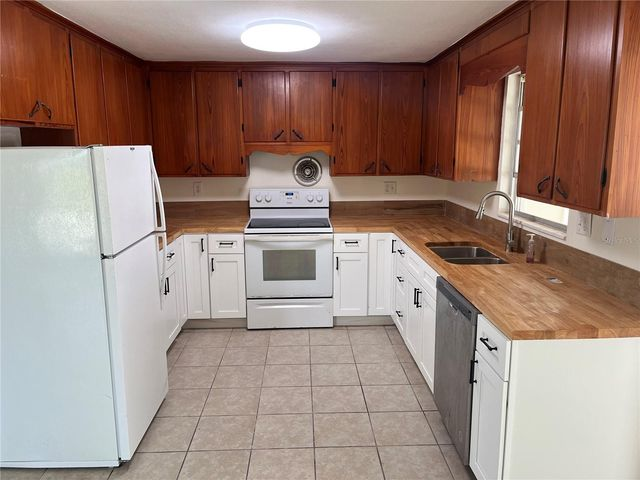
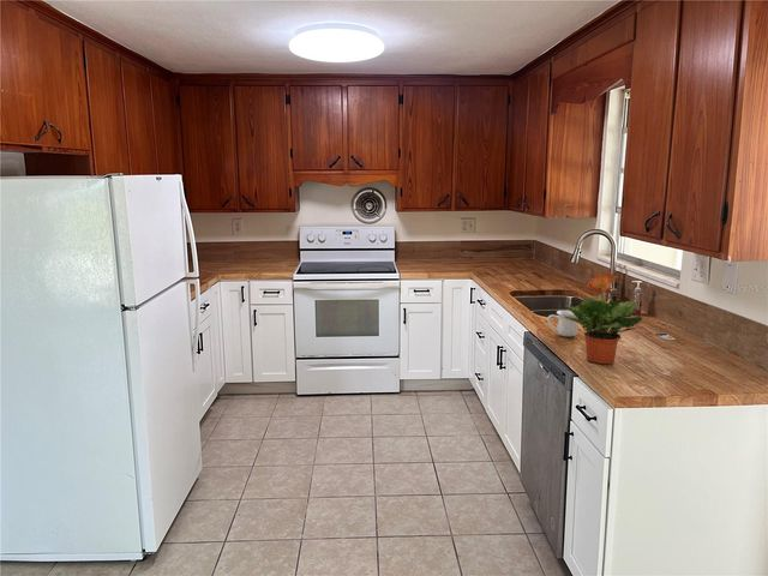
+ mug [546,310,578,338]
+ potted plant [564,271,643,365]
